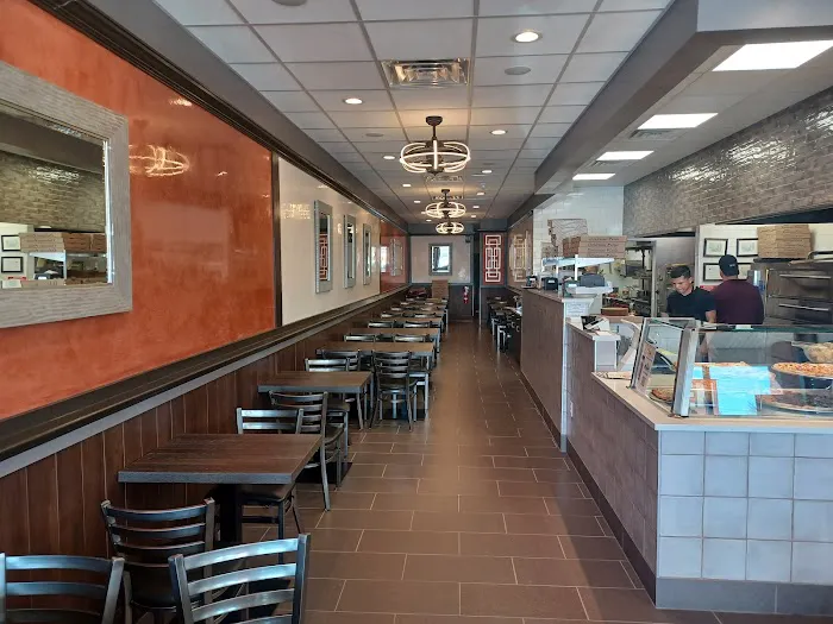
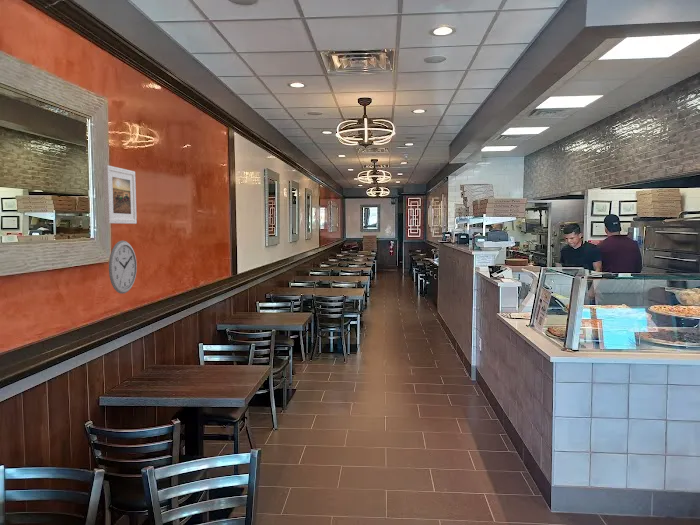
+ wall clock [108,240,138,295]
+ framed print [102,164,138,225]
